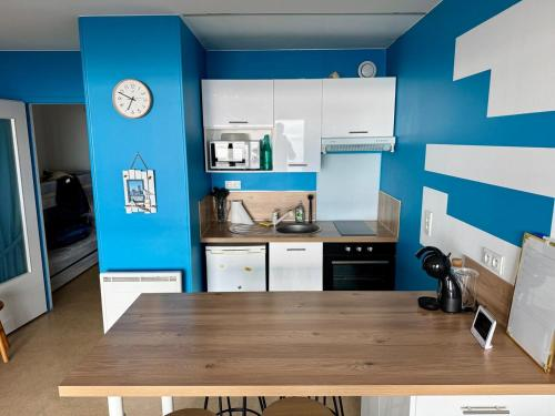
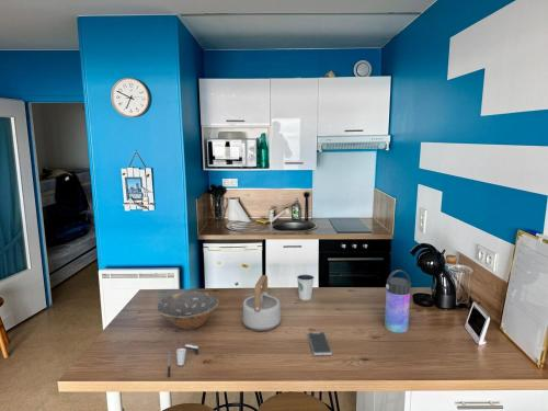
+ bowl [156,290,219,331]
+ cup [167,343,199,378]
+ smartphone [307,331,333,356]
+ water bottle [384,269,412,333]
+ teapot [242,274,282,332]
+ dixie cup [296,273,316,301]
